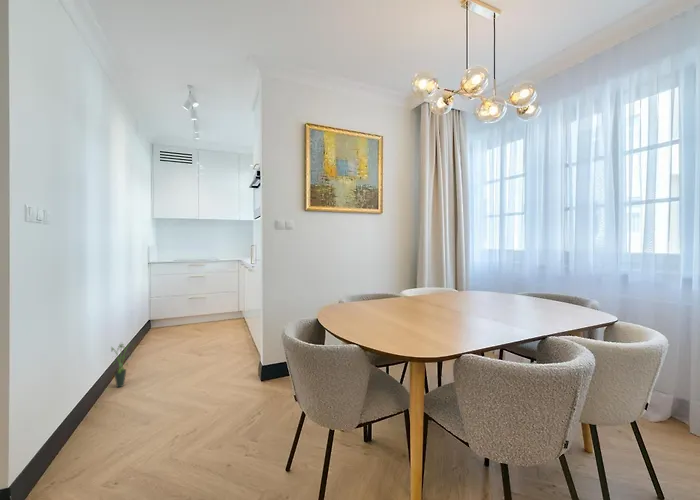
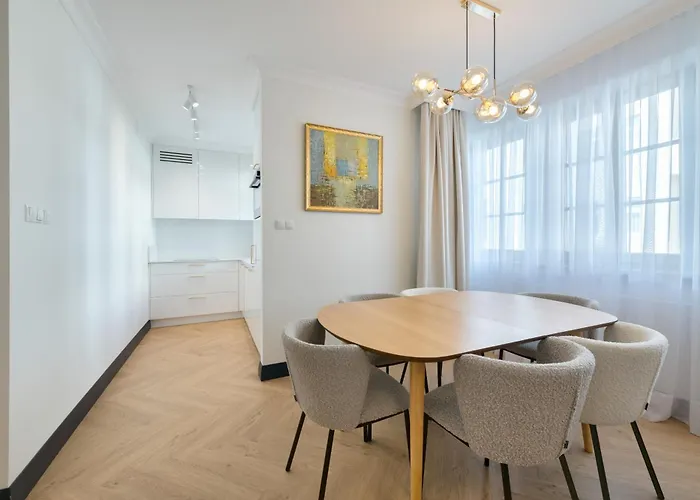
- potted plant [110,341,134,388]
